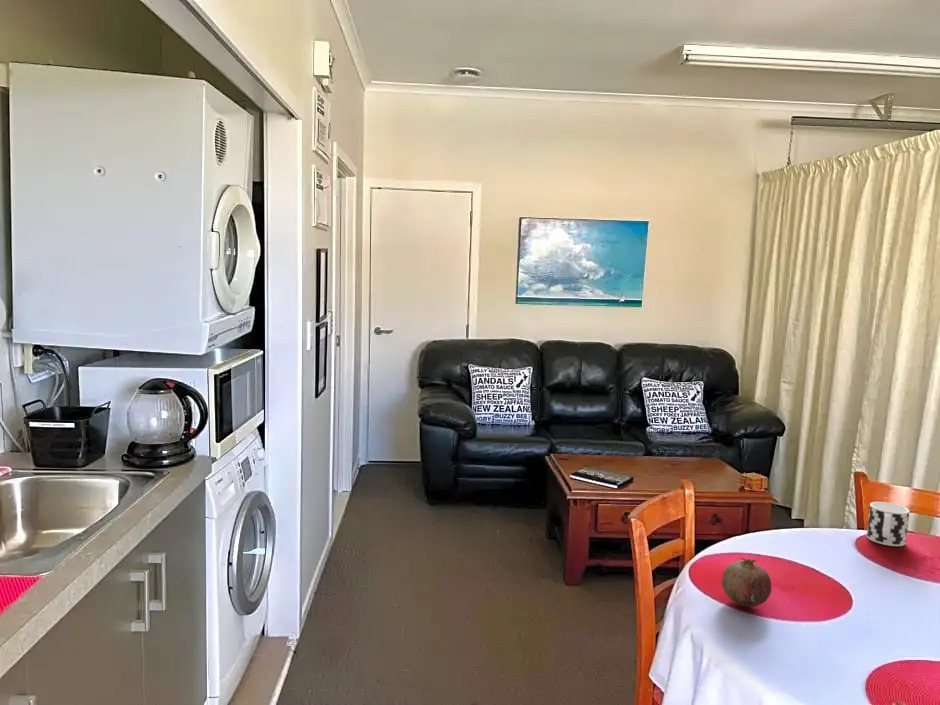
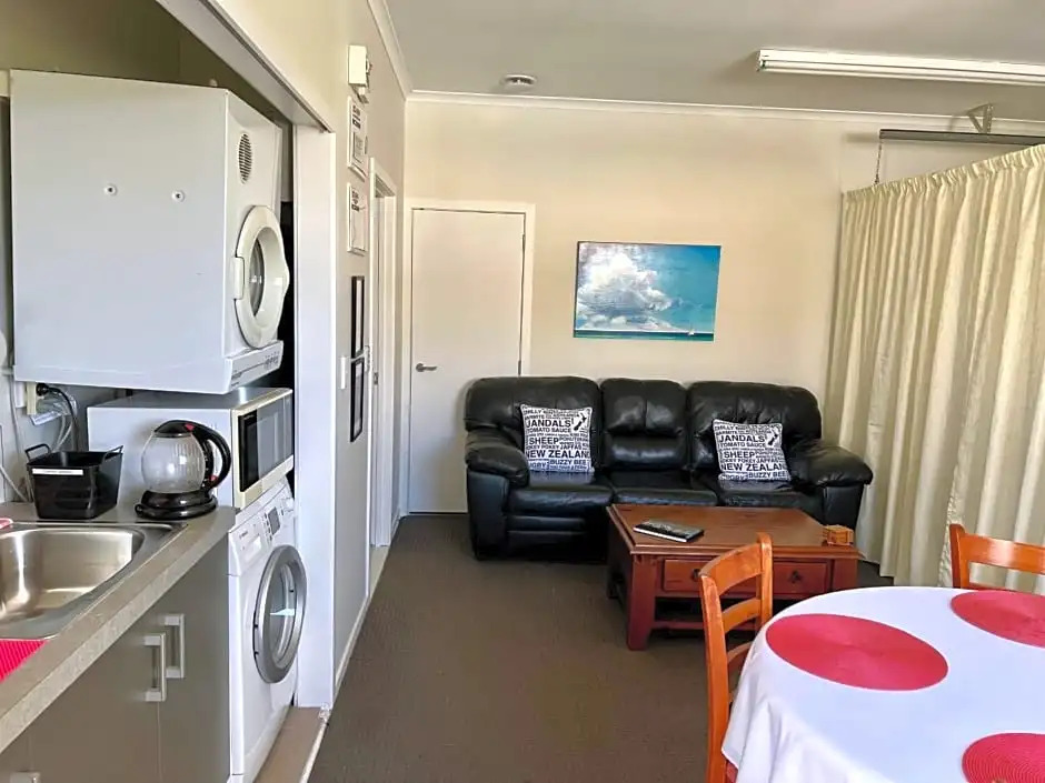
- cup [866,501,910,547]
- fruit [721,557,772,608]
